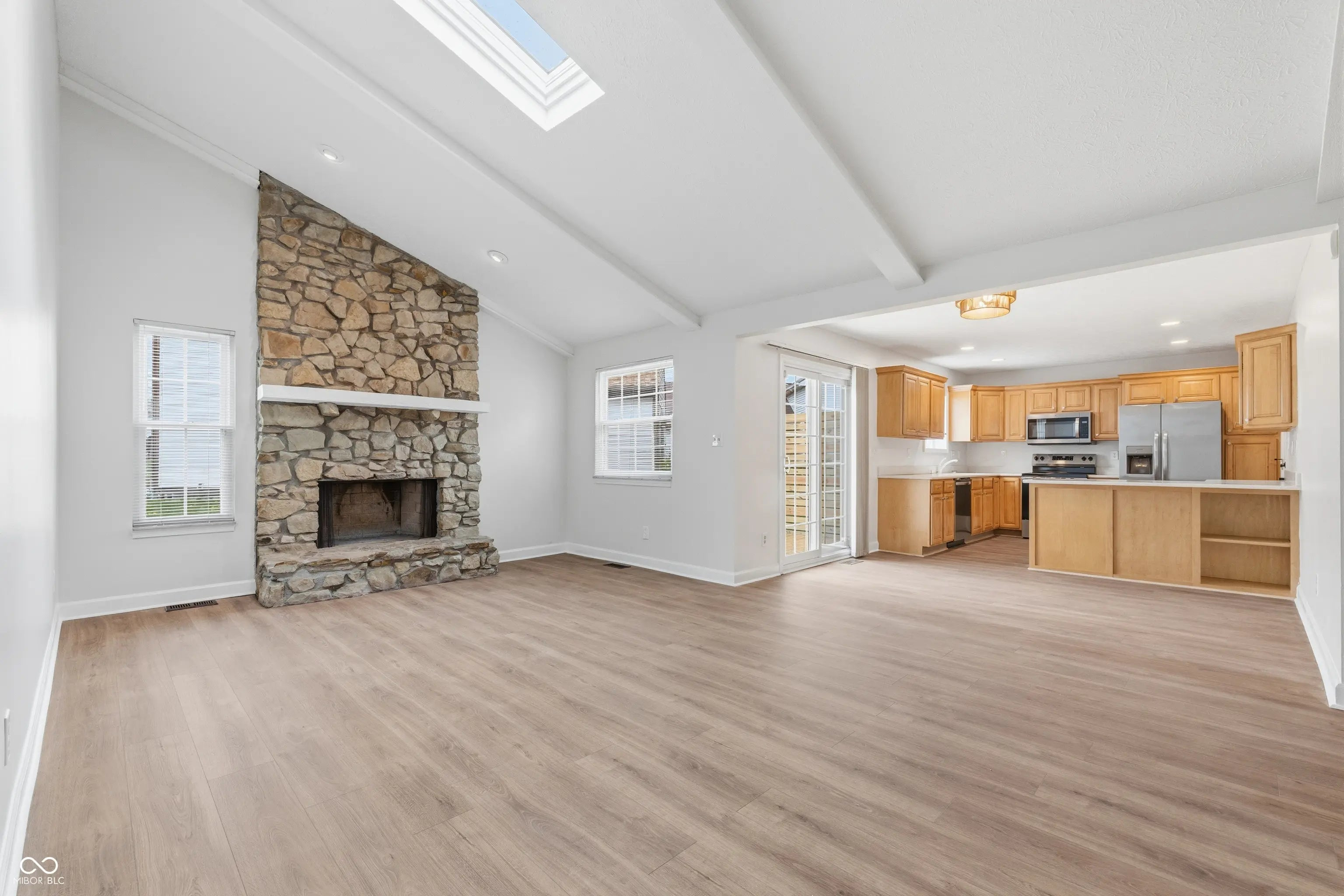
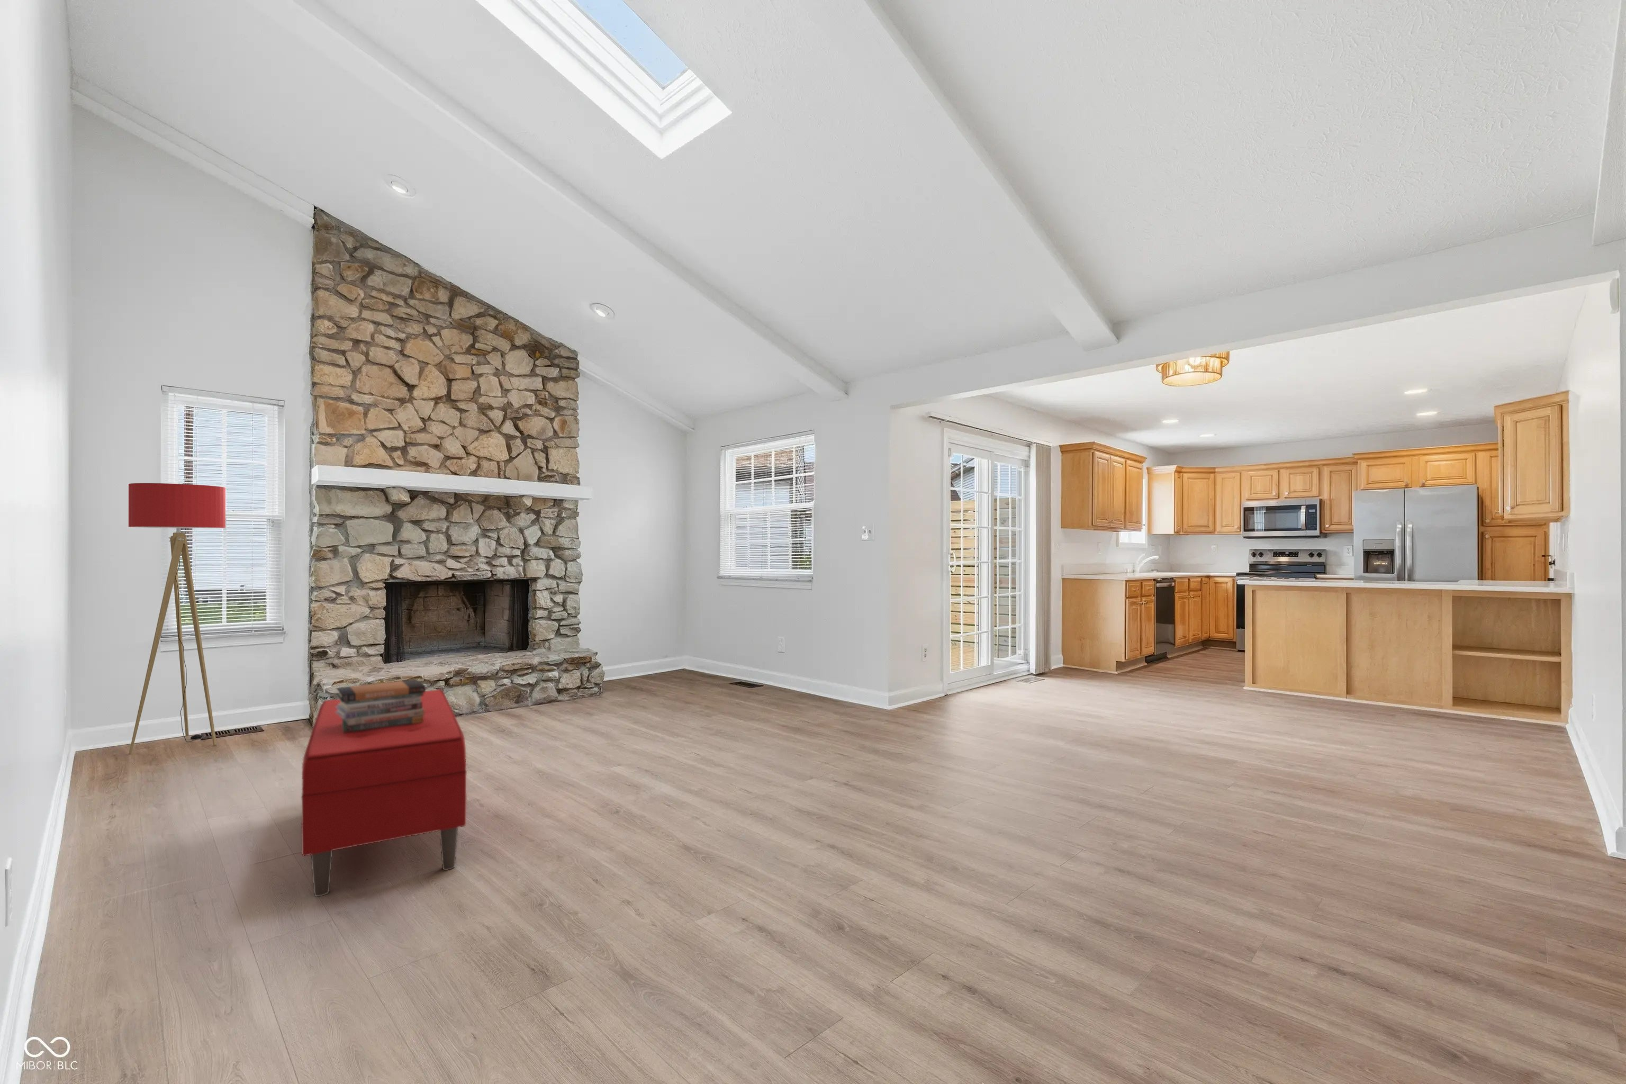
+ book stack [335,679,426,733]
+ floor lamp [128,483,226,755]
+ bench [300,690,467,898]
